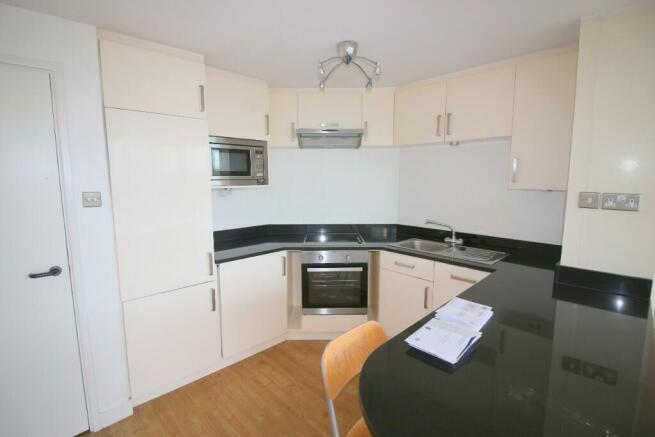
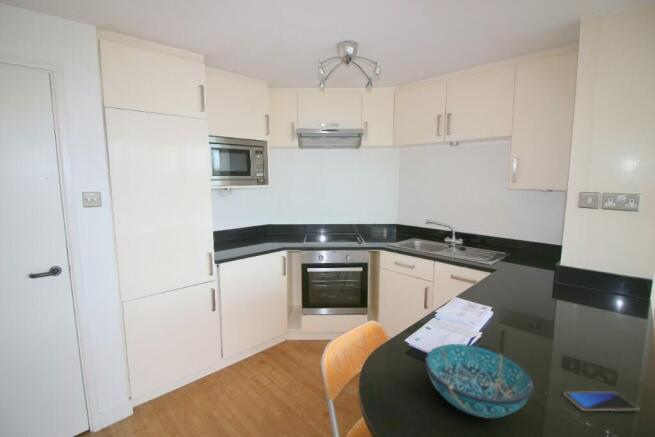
+ bowl [424,343,535,419]
+ smartphone [562,390,640,412]
